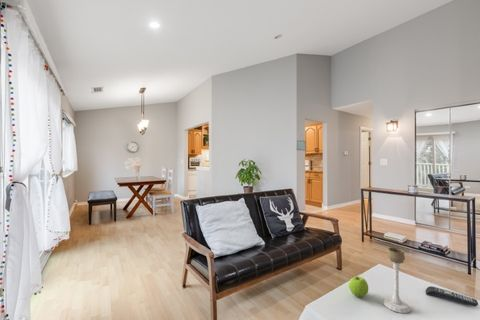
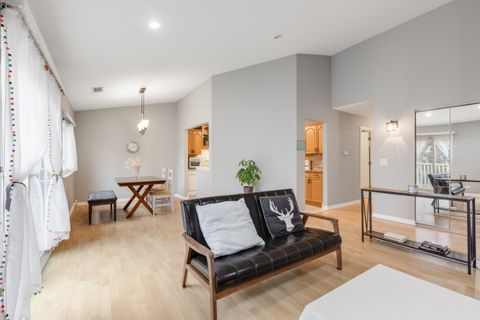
- apple [348,275,369,298]
- candle holder [382,247,412,314]
- remote control [425,285,479,307]
